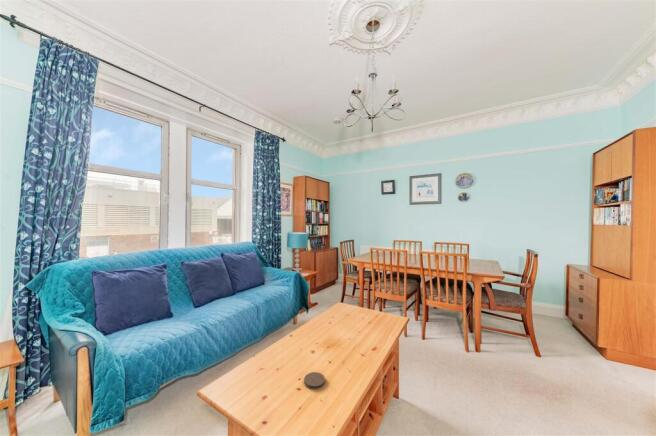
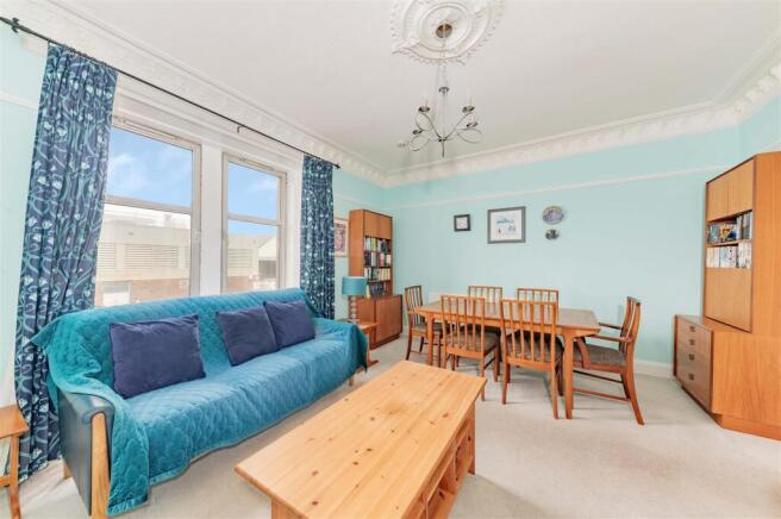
- coaster [303,371,326,390]
